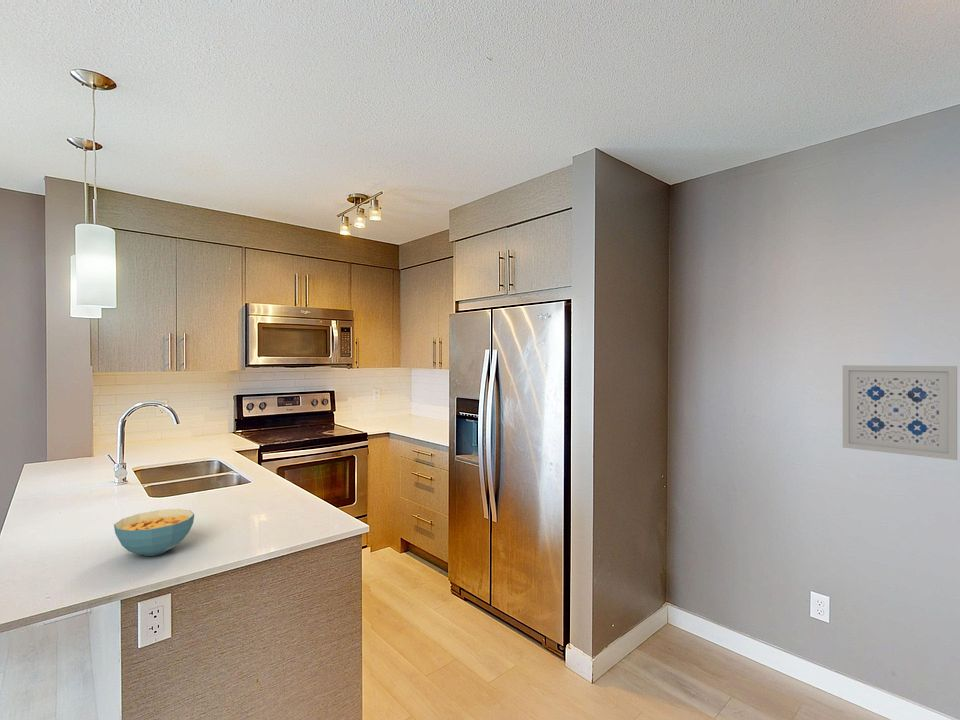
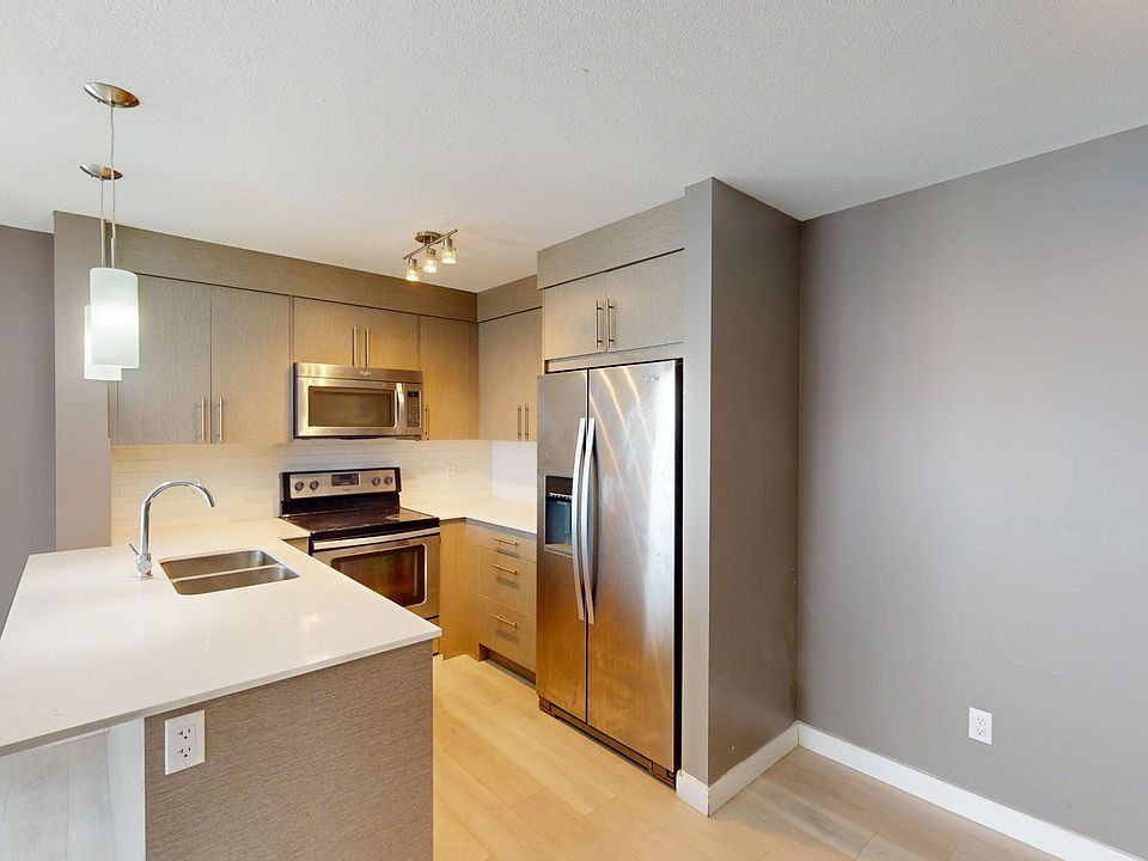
- cereal bowl [113,508,195,557]
- wall art [842,364,958,461]
